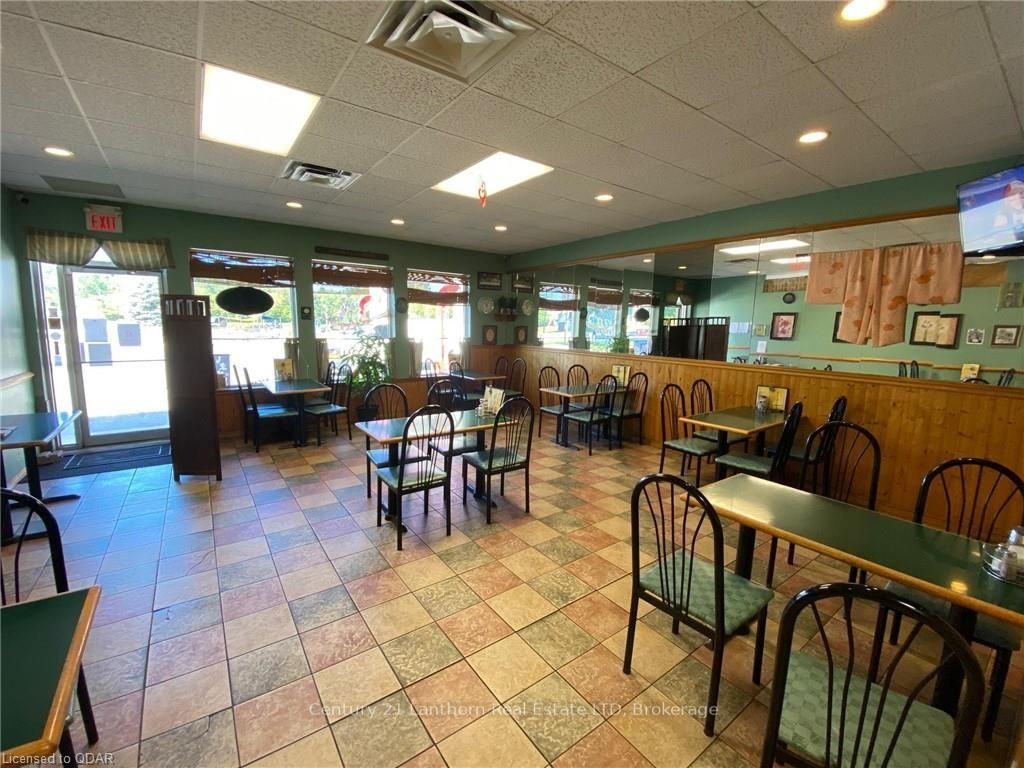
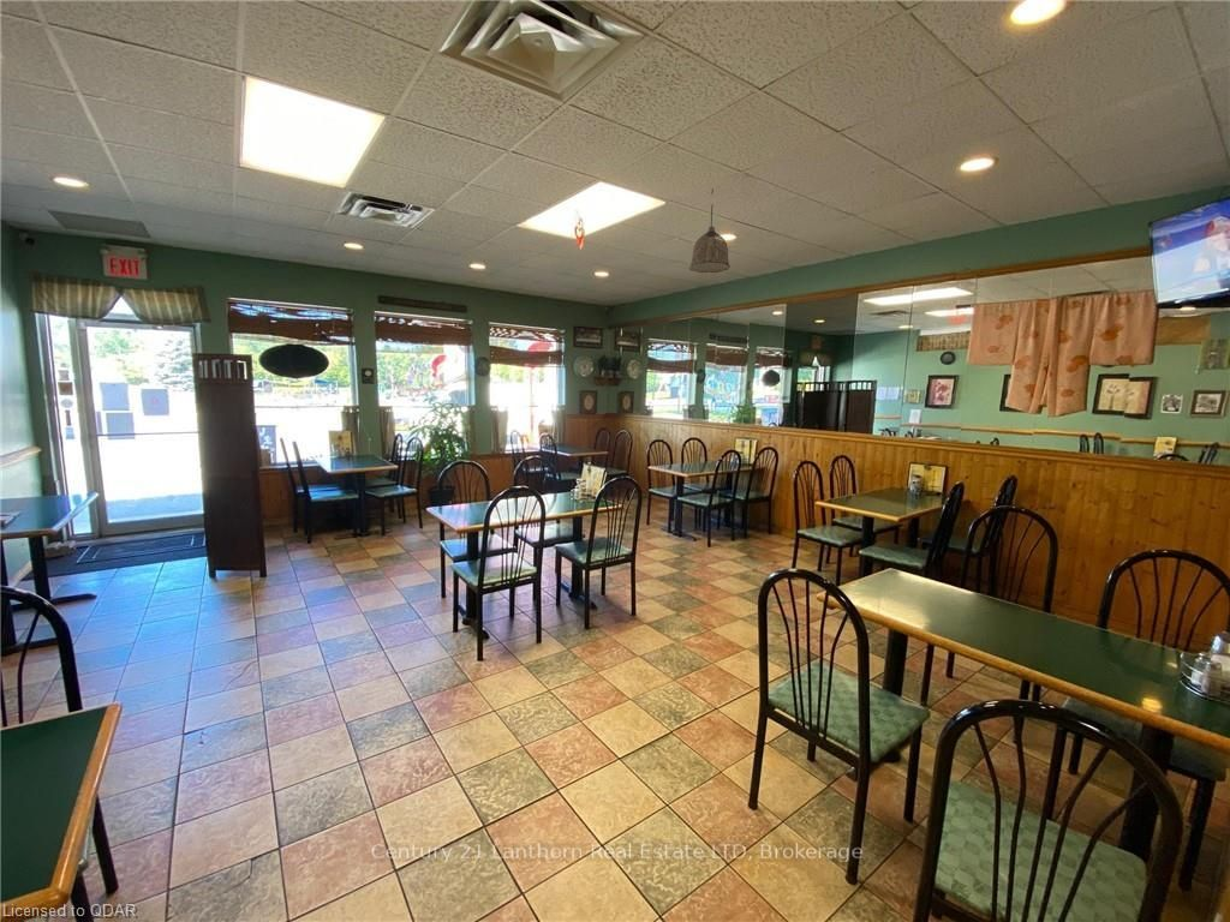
+ pendant lamp [688,187,732,274]
